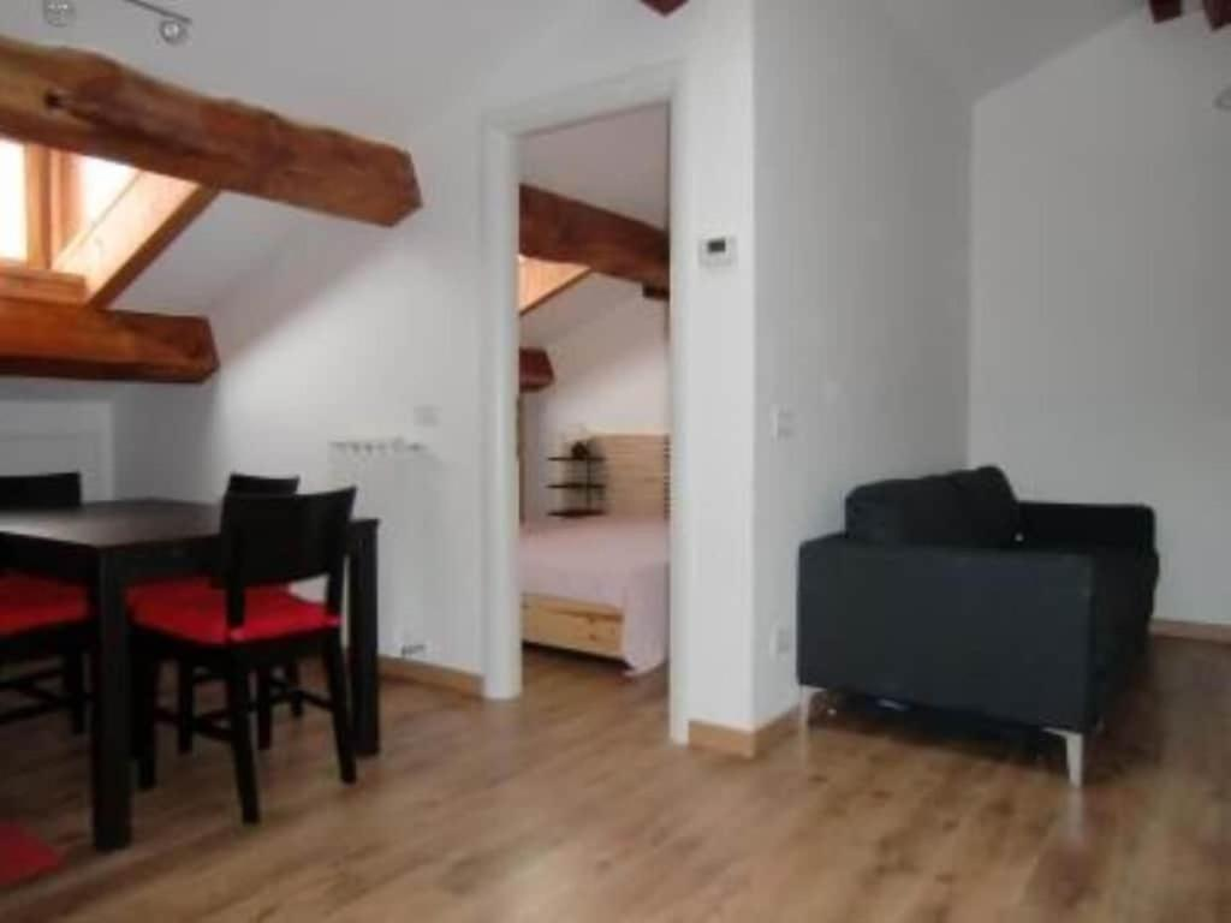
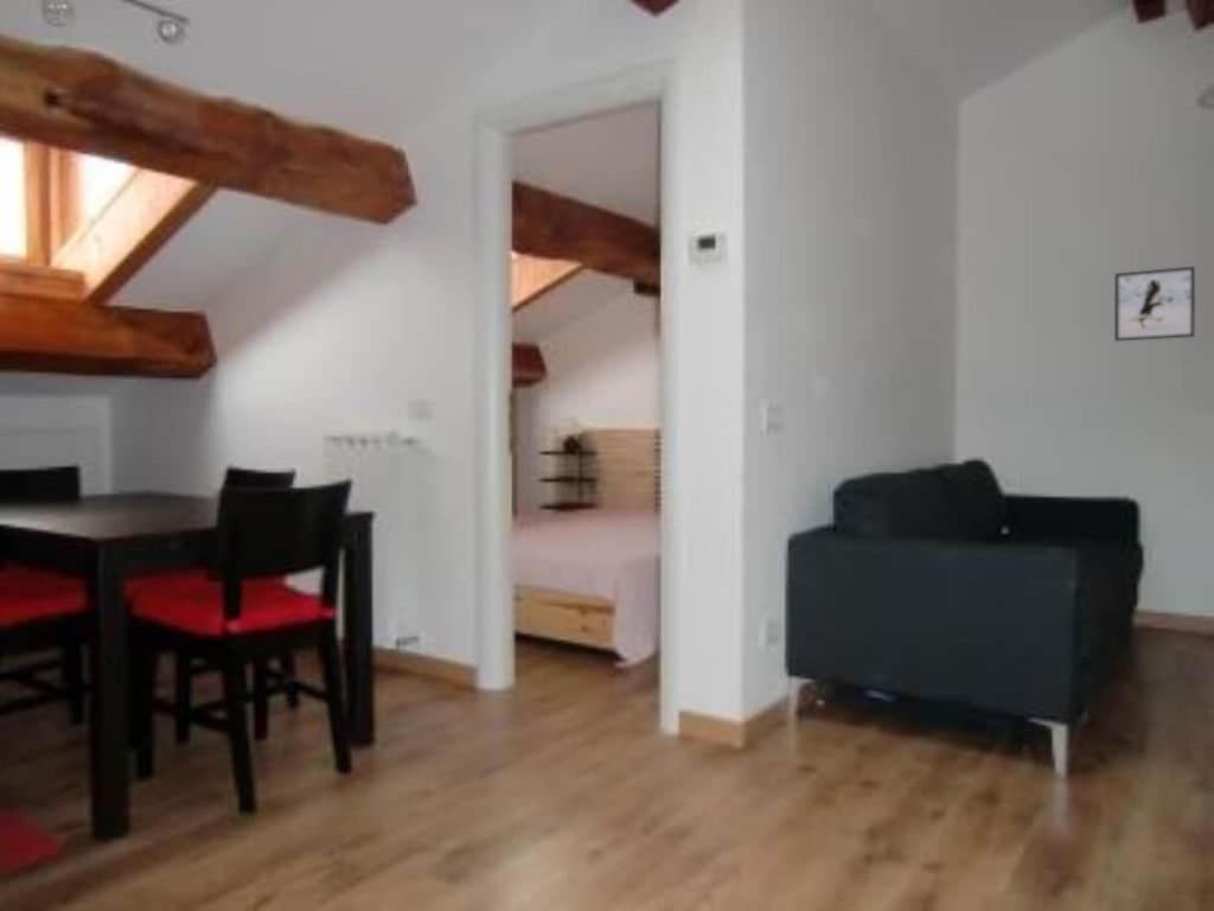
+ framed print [1113,266,1196,343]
